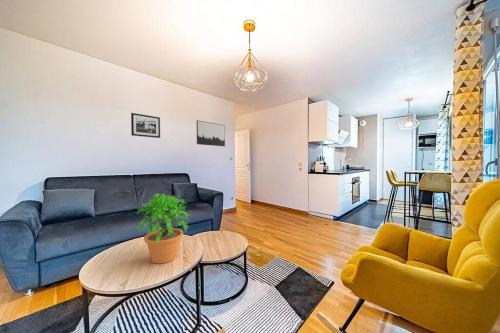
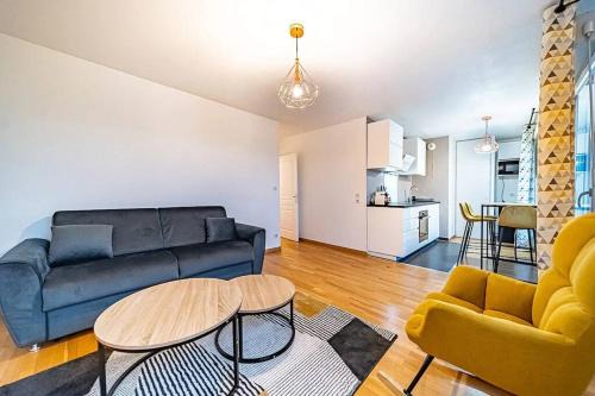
- wall art [196,119,226,147]
- picture frame [130,112,161,139]
- potted plant [135,192,194,264]
